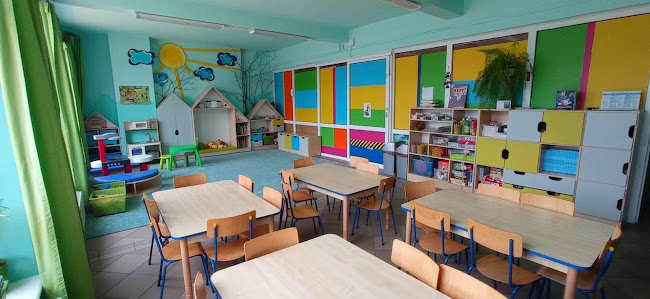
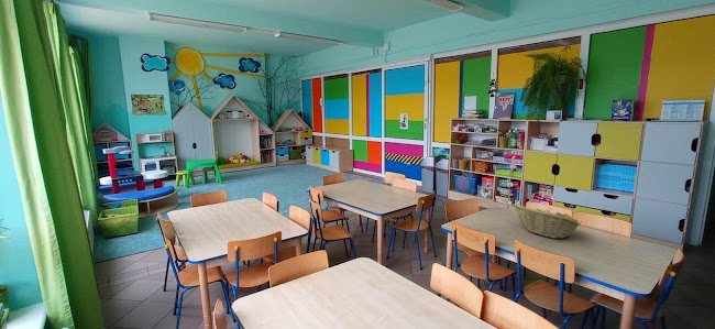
+ fruit basket [512,202,582,240]
